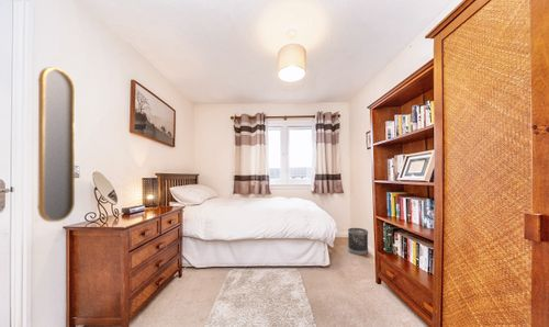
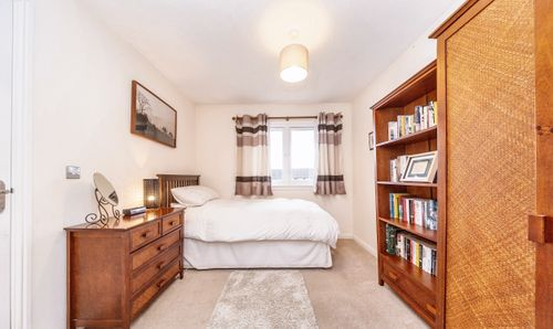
- wastebasket [347,227,369,256]
- home mirror [36,67,76,223]
